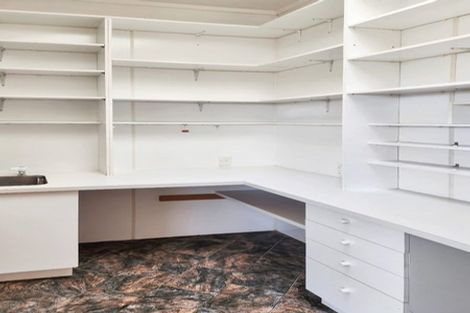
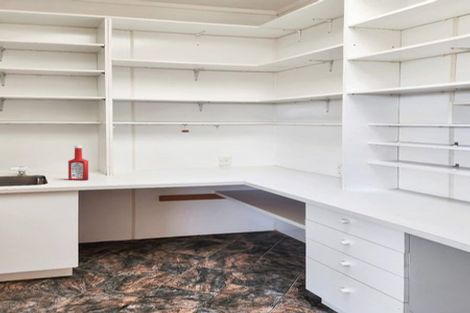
+ soap bottle [67,145,89,181]
